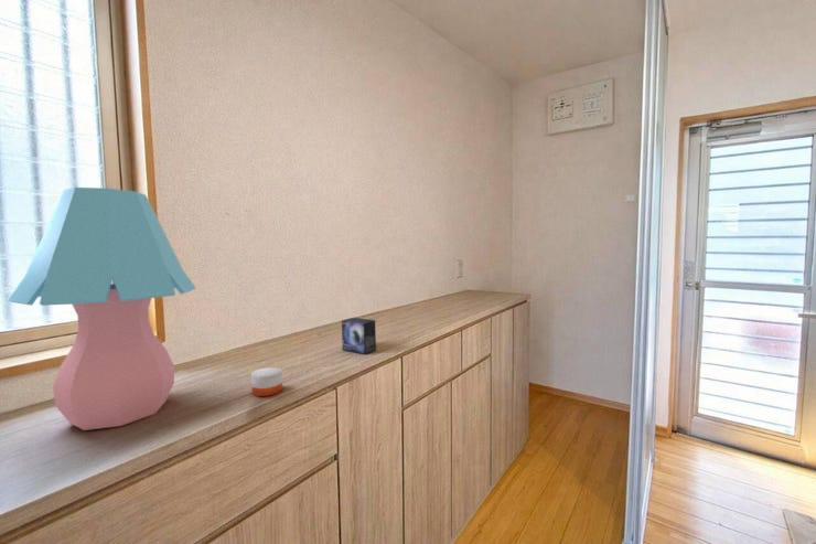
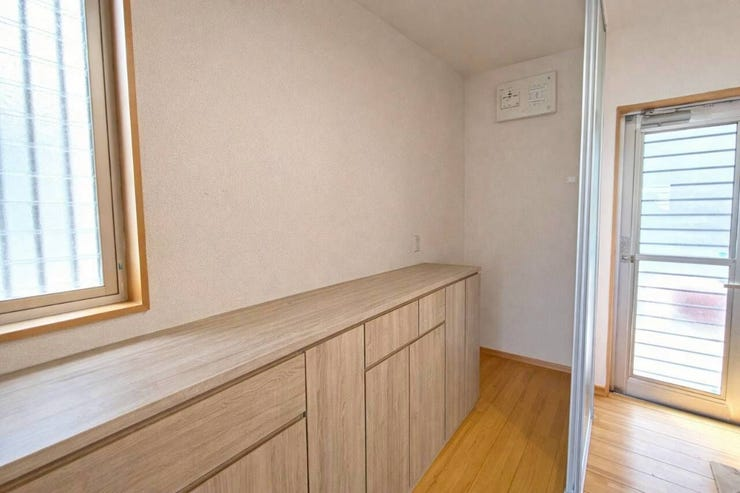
- table lamp [7,186,196,431]
- small box [341,317,377,355]
- candle [250,366,283,397]
